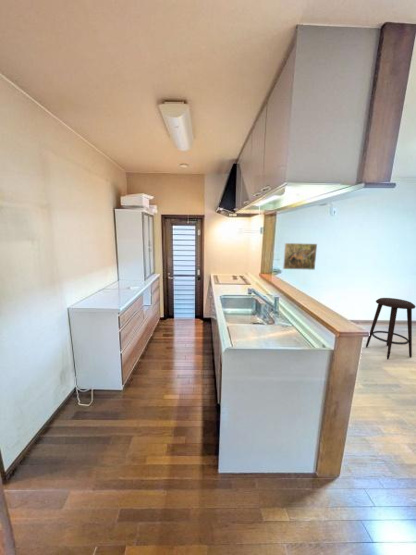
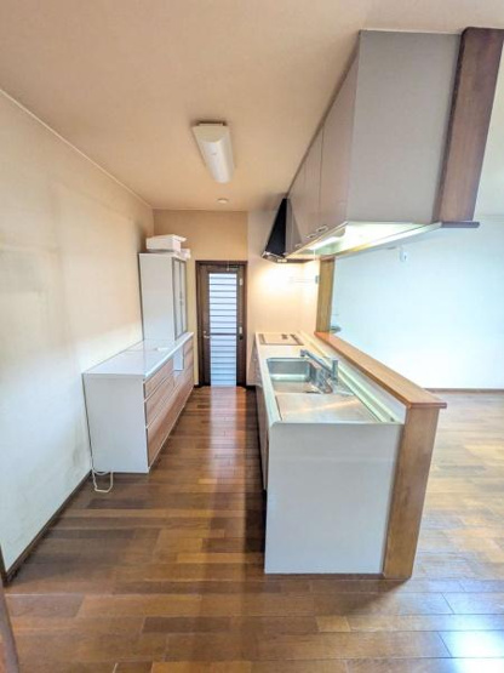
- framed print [282,242,318,271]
- stool [365,297,416,360]
